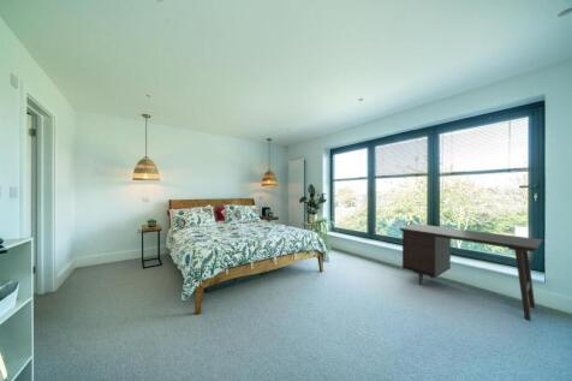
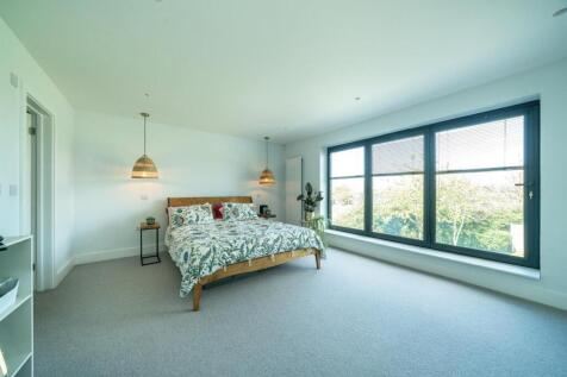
- desk [398,224,543,322]
